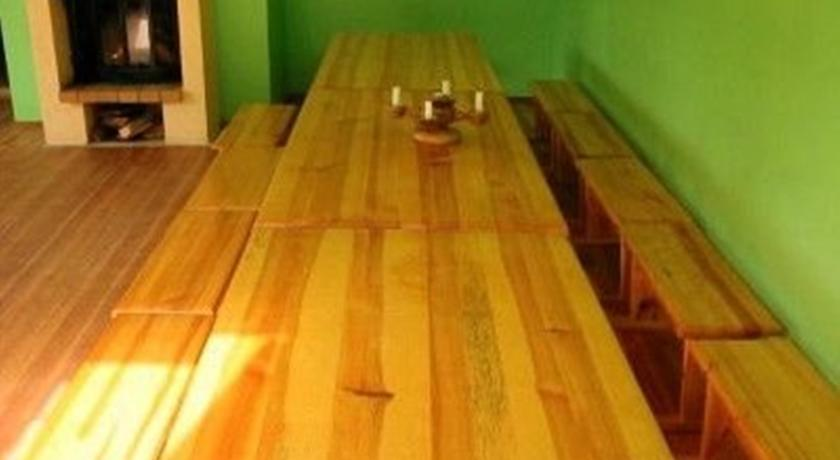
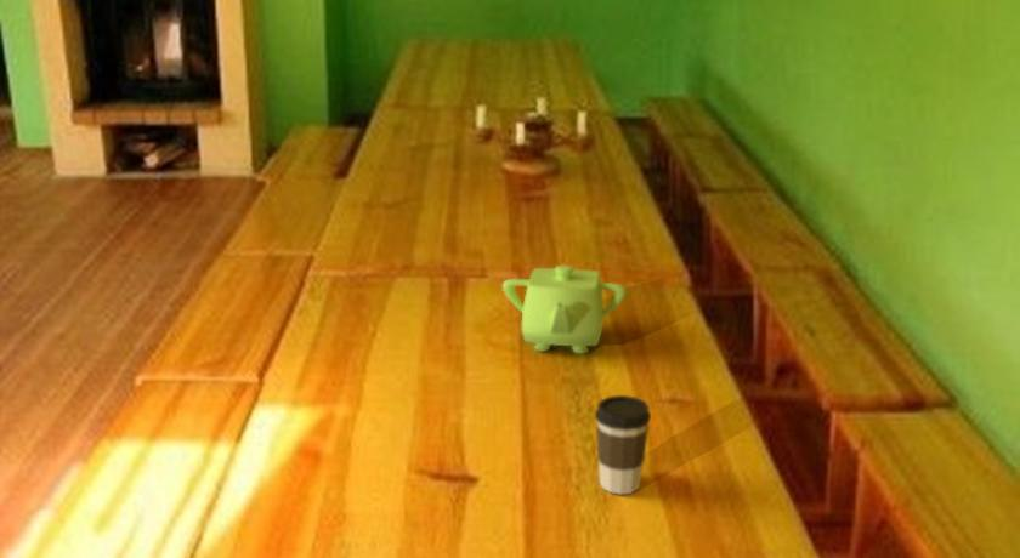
+ teapot [501,264,628,354]
+ coffee cup [594,394,652,496]
